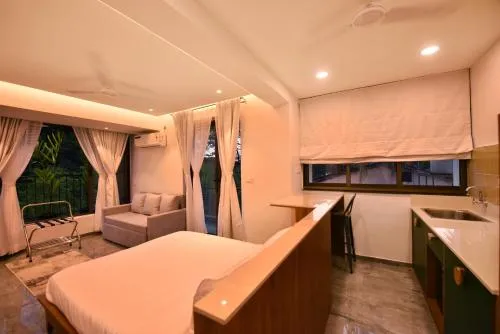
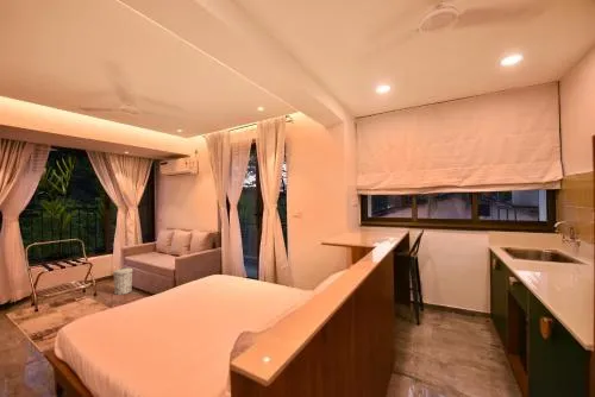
+ trash can [112,266,134,296]
